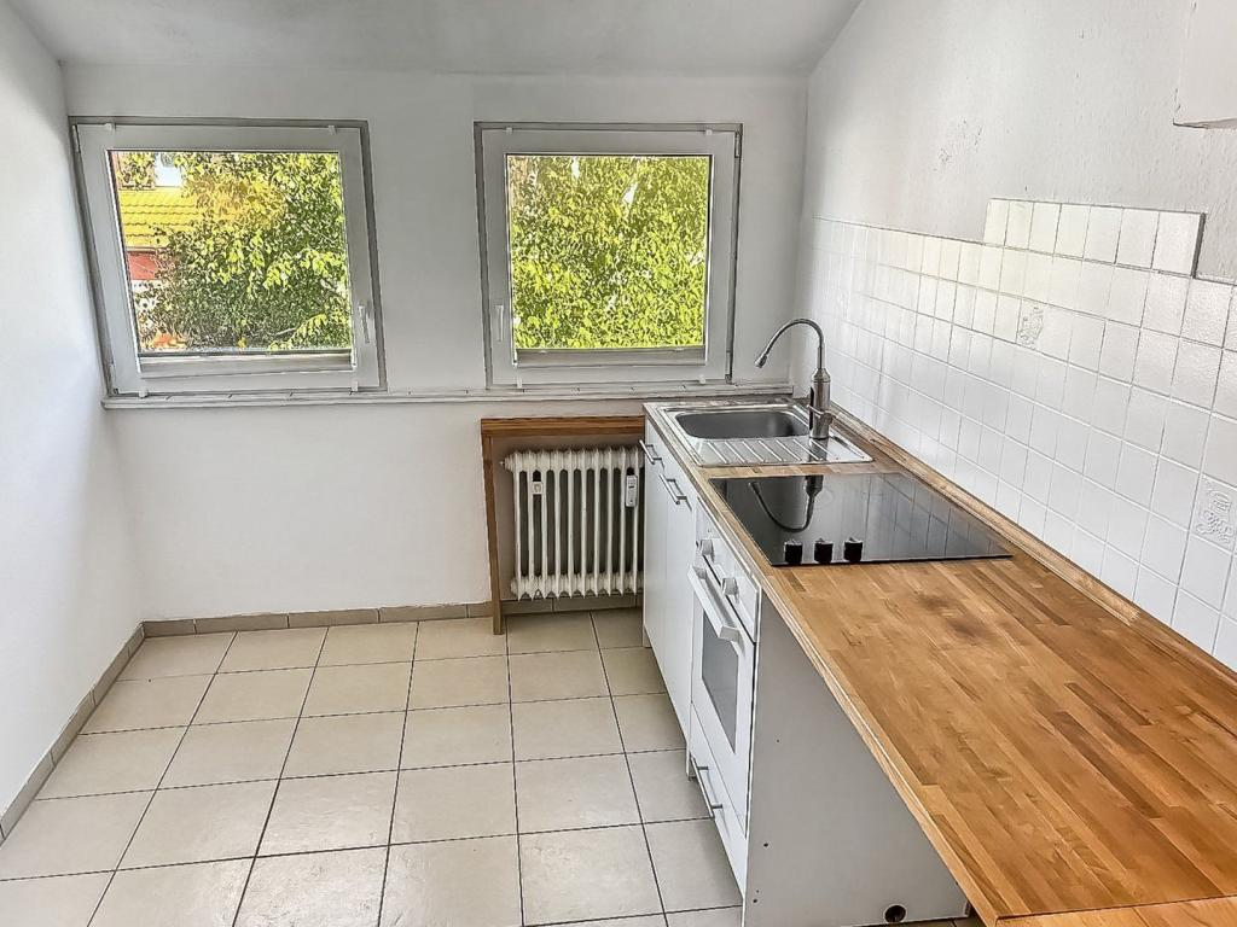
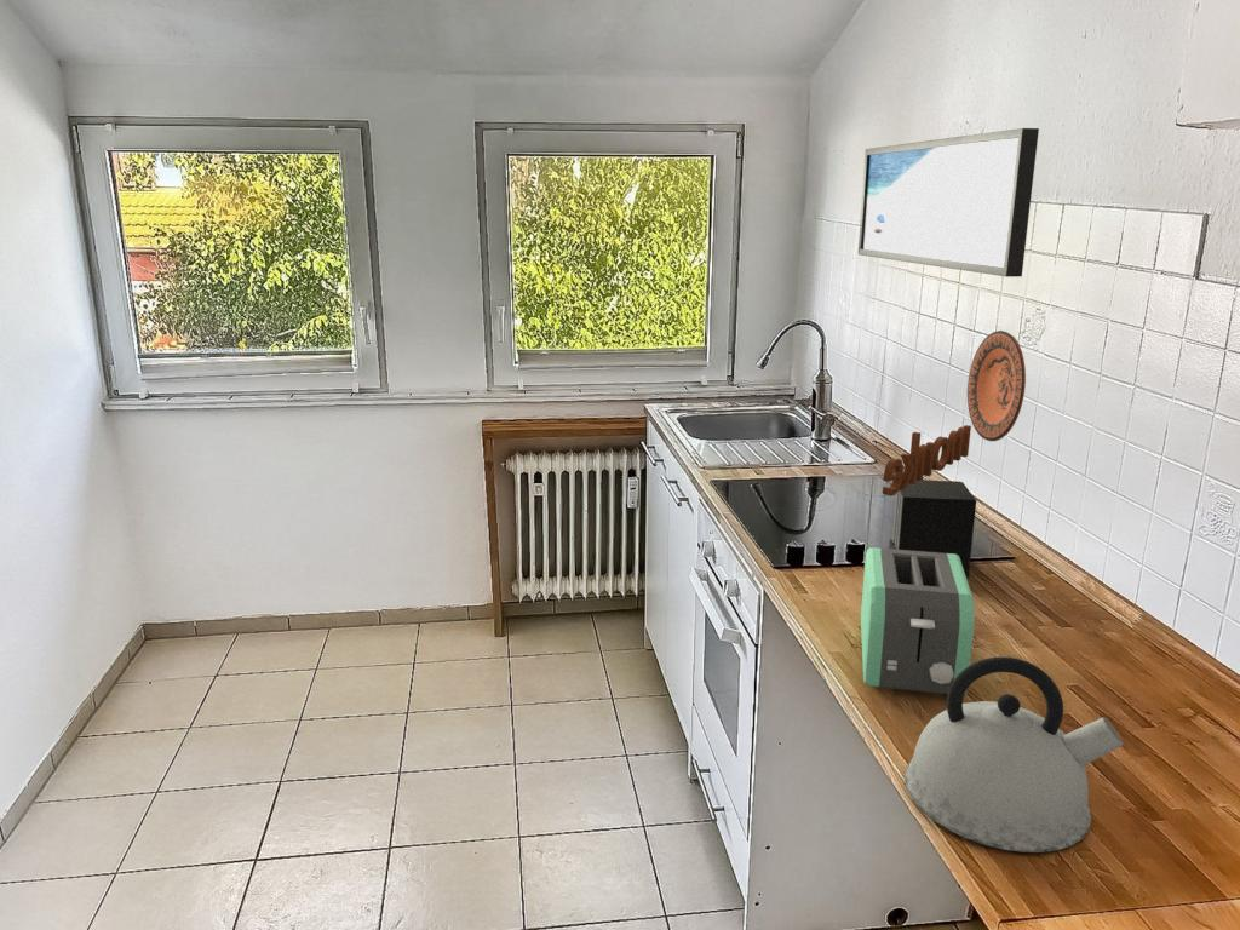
+ kettle [903,655,1124,854]
+ knife block [882,424,977,579]
+ wall art [857,127,1040,279]
+ toaster [860,546,976,696]
+ decorative plate [966,329,1027,442]
